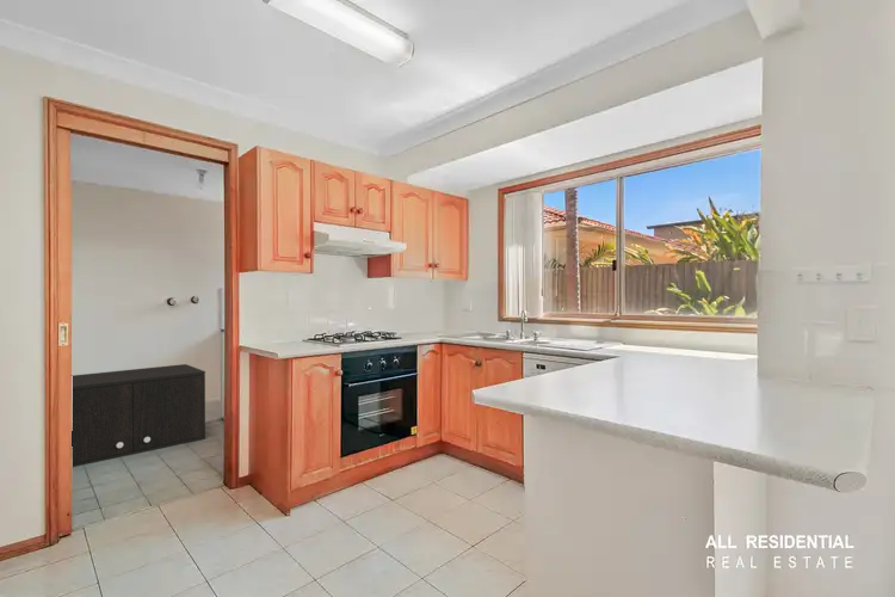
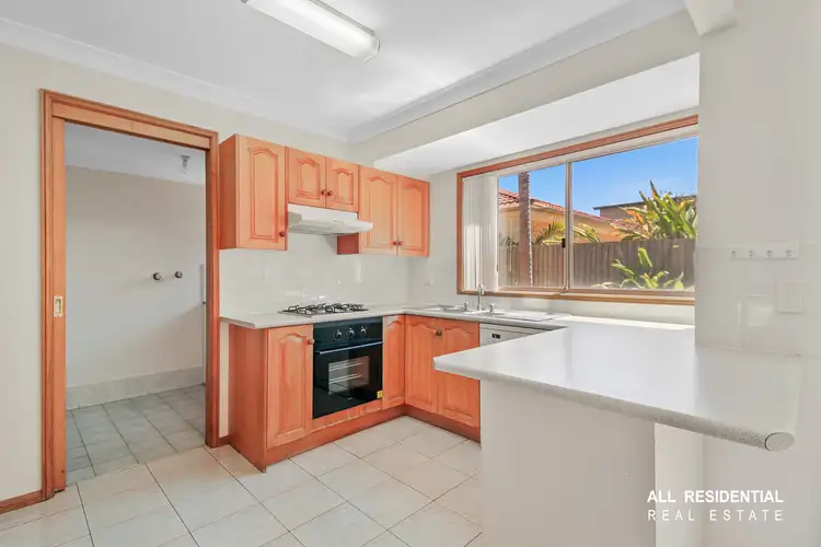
- storage cabinet [72,363,206,468]
